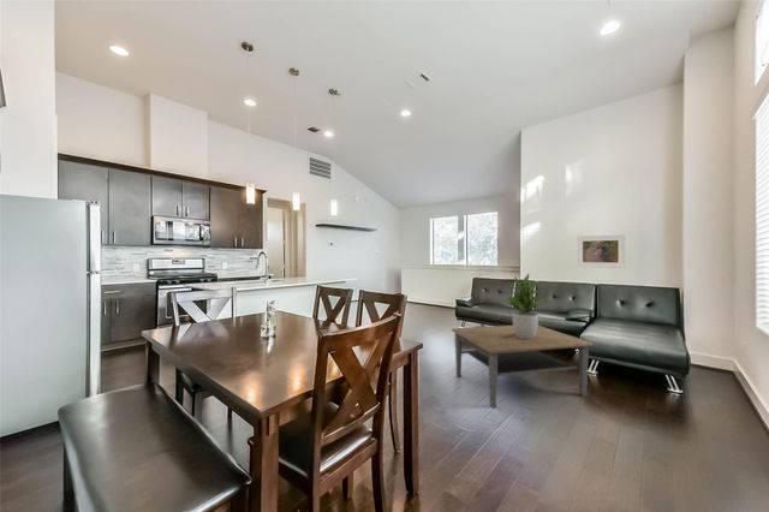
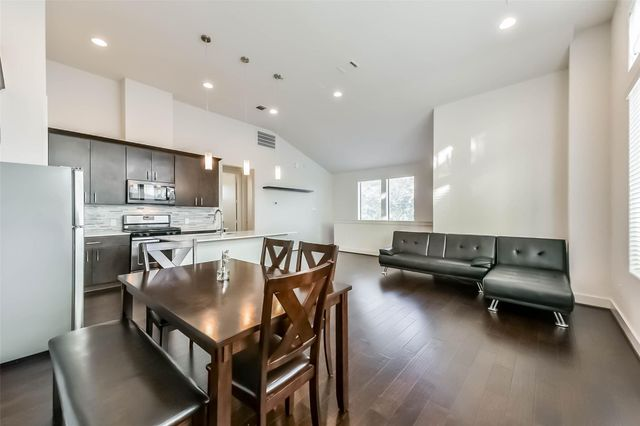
- coffee table [451,325,595,409]
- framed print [576,233,626,269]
- potted plant [500,273,546,340]
